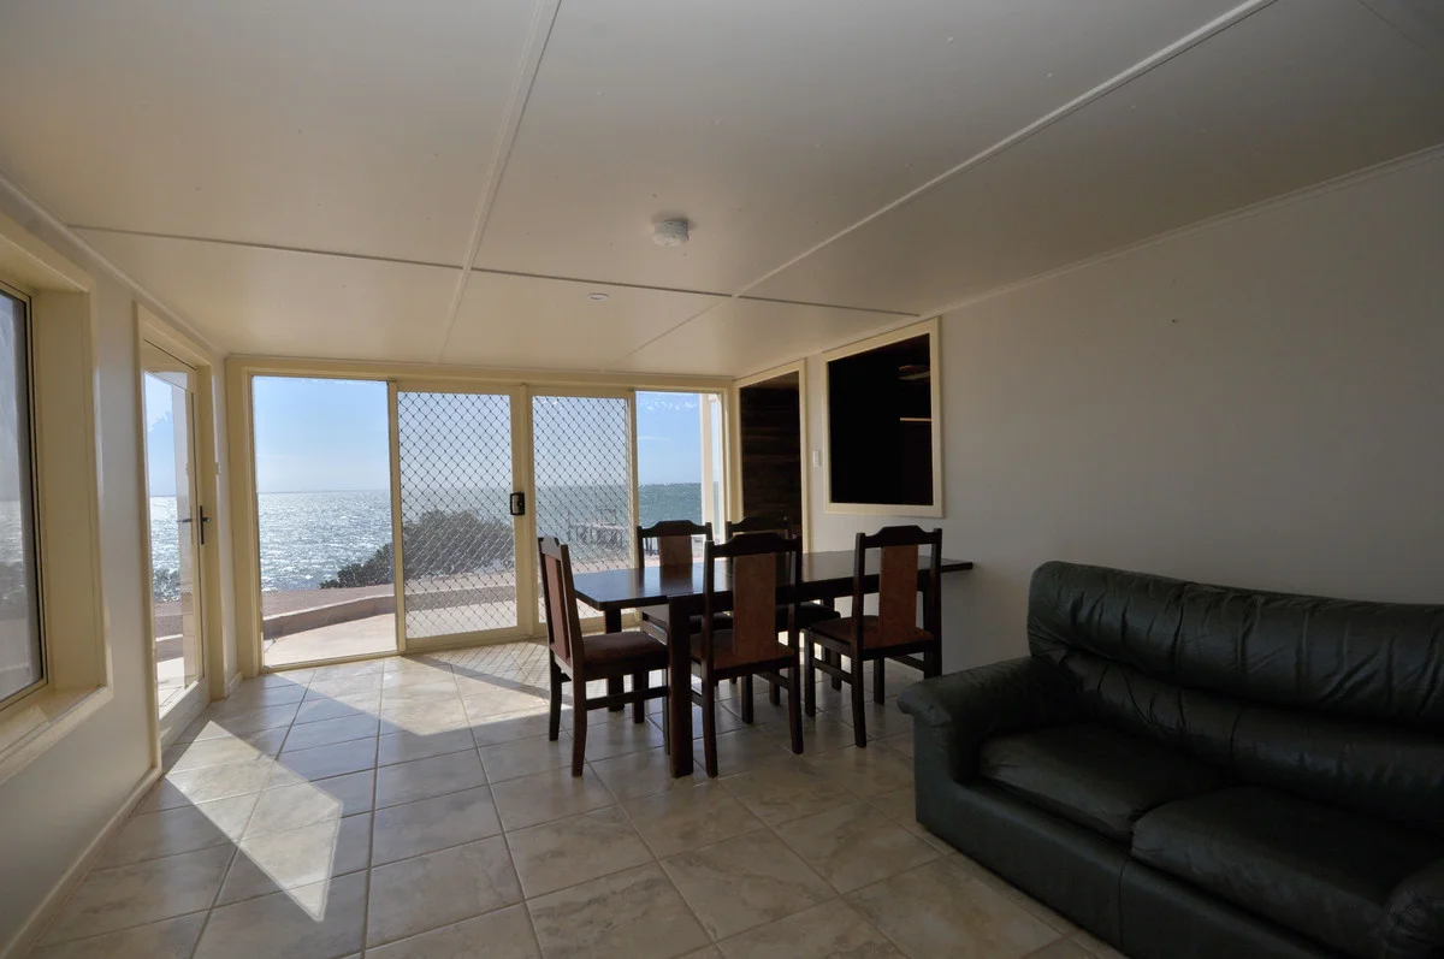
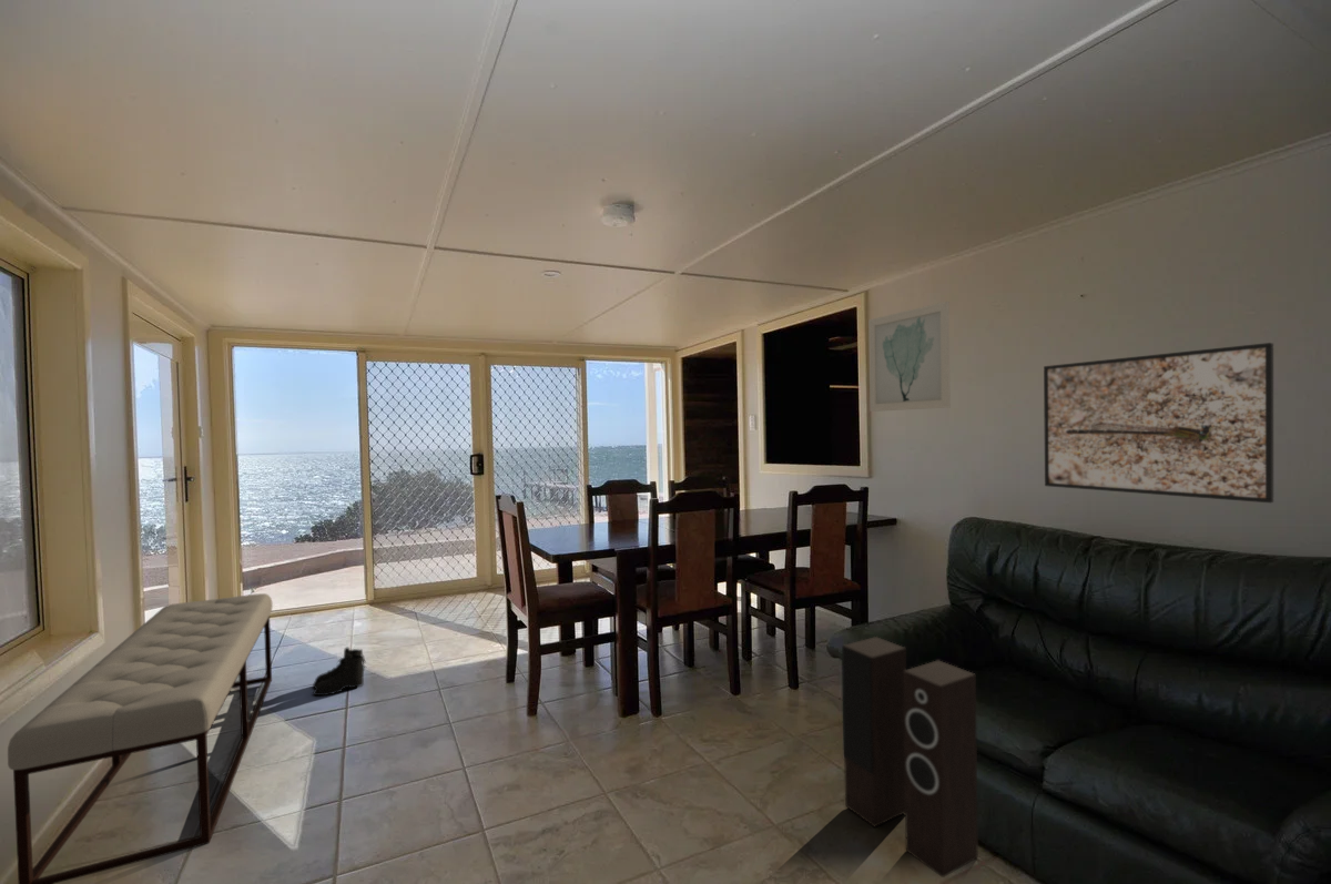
+ bench [7,592,274,884]
+ wall art [867,301,952,413]
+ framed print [1043,342,1274,504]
+ boots [312,647,367,698]
+ speaker [841,636,979,878]
